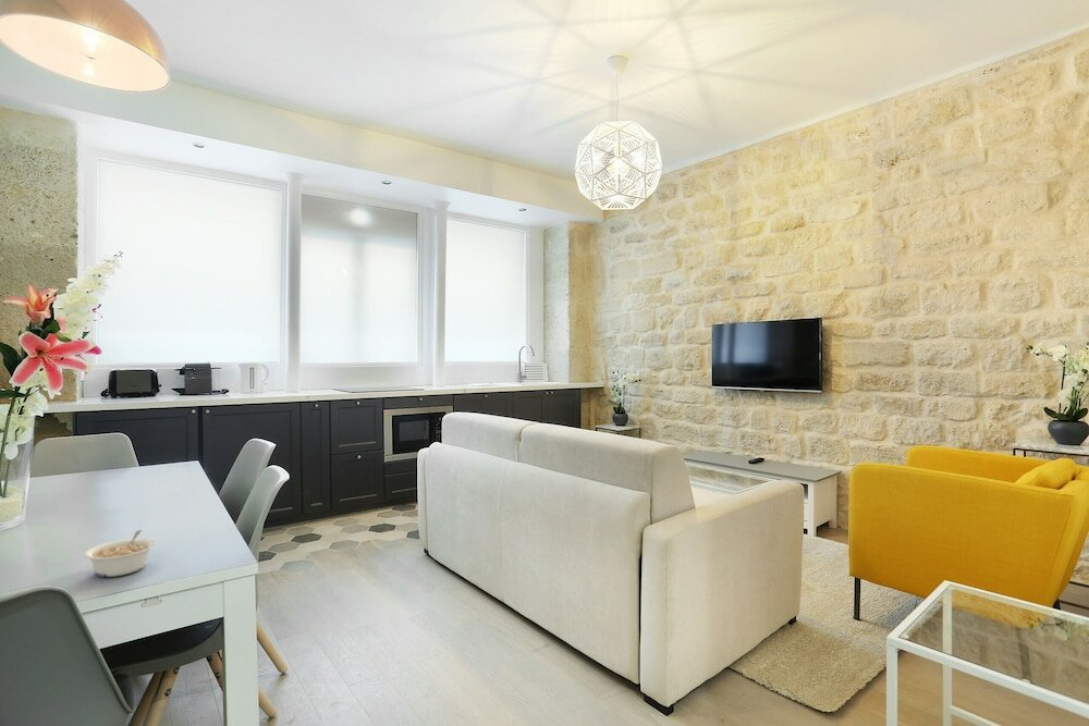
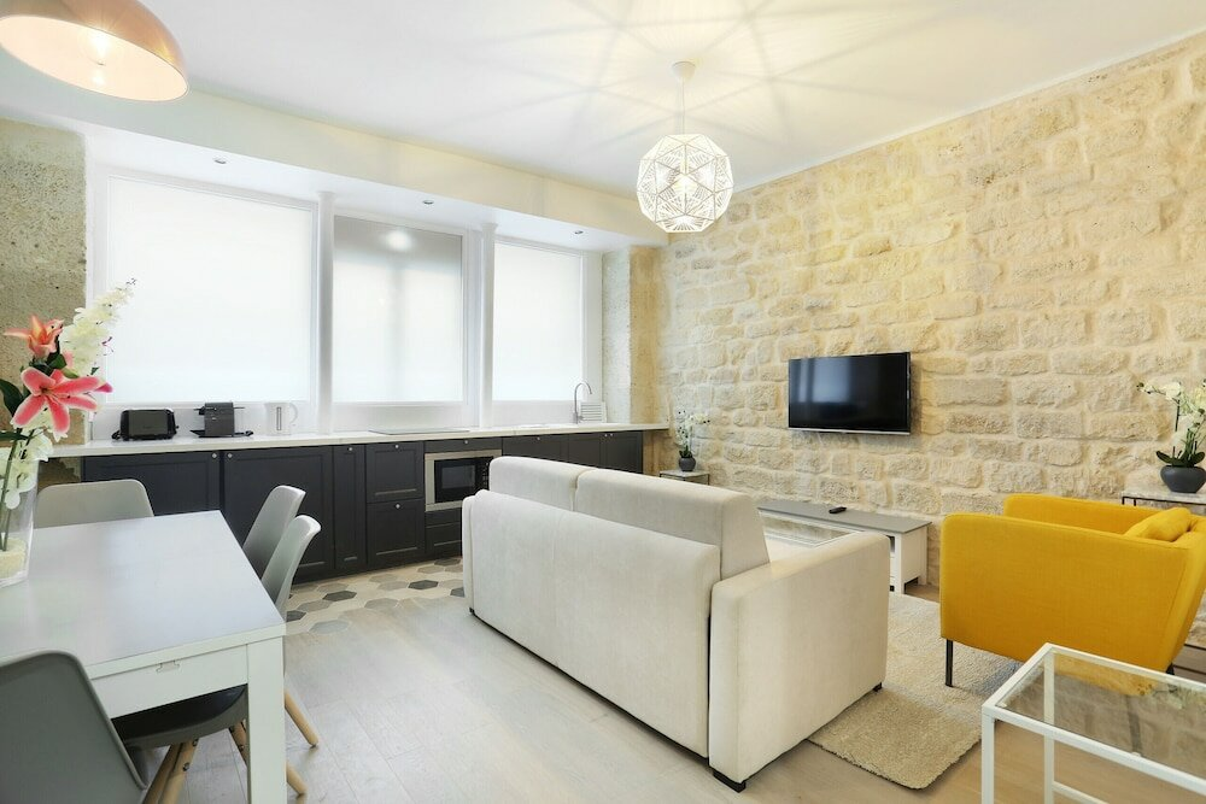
- legume [84,529,156,578]
